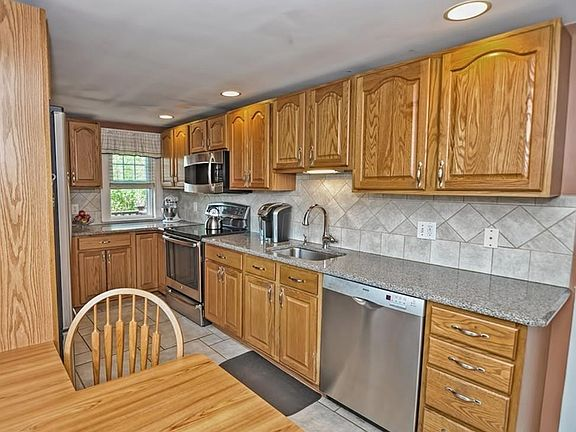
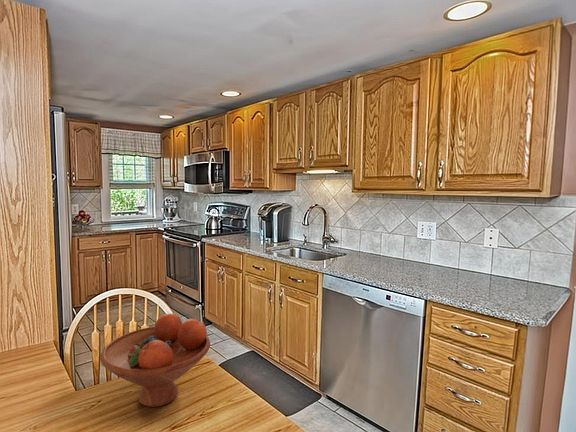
+ fruit bowl [99,312,211,408]
